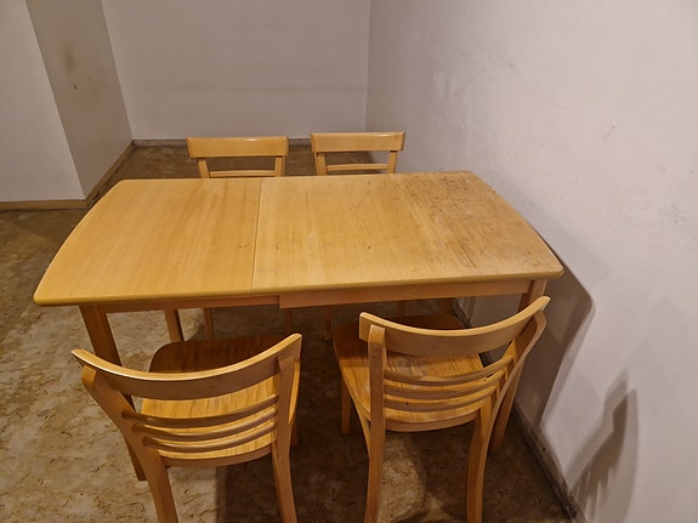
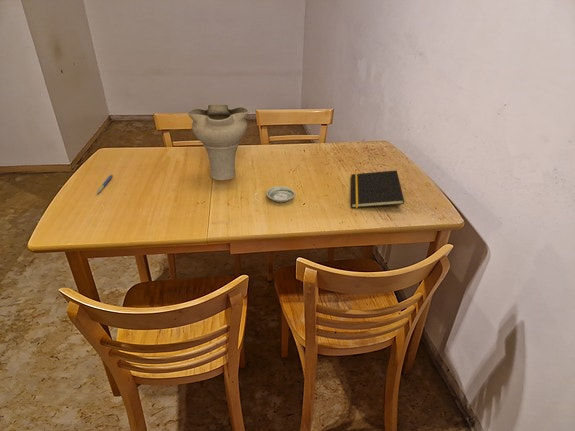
+ saucer [265,185,296,204]
+ notepad [350,169,405,209]
+ vase [187,103,250,181]
+ pen [95,173,114,195]
